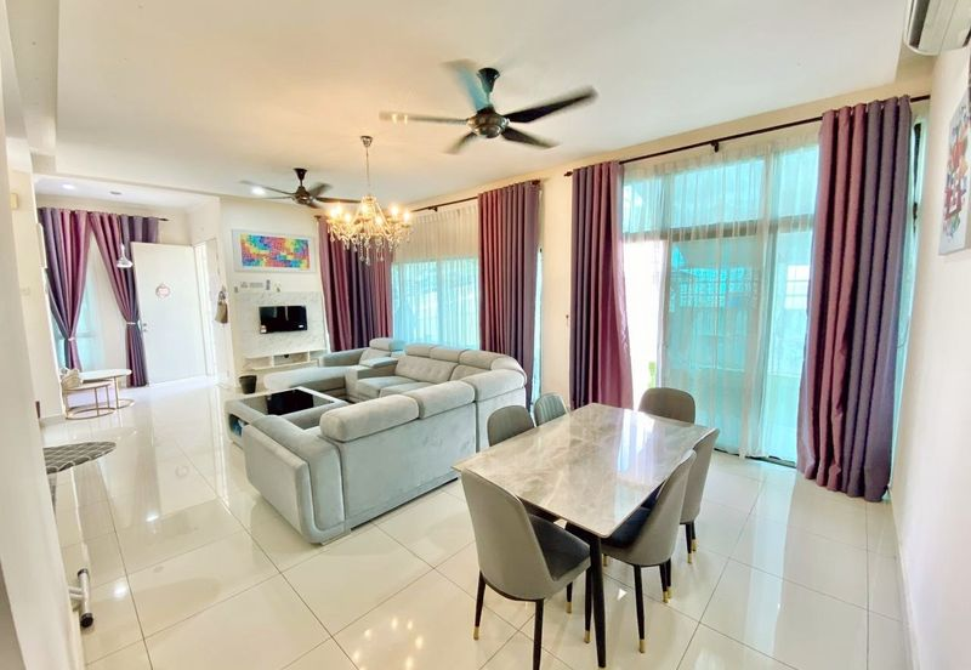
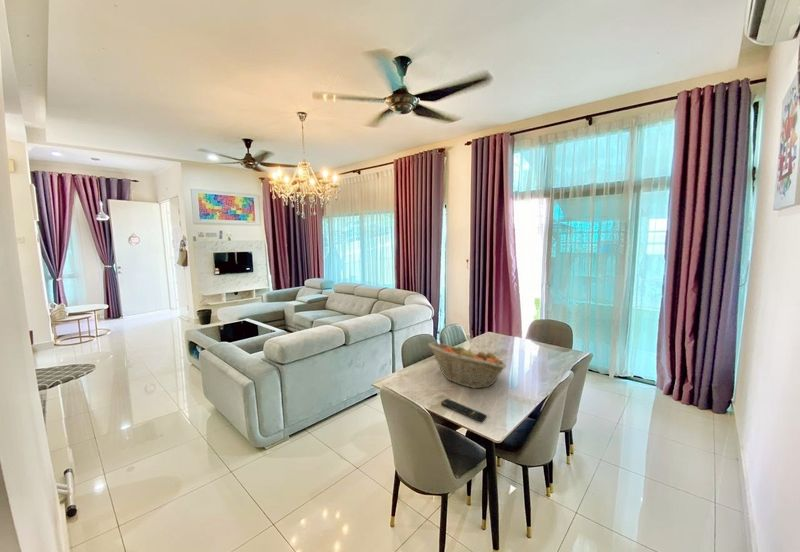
+ fruit basket [427,342,508,389]
+ remote control [440,398,488,423]
